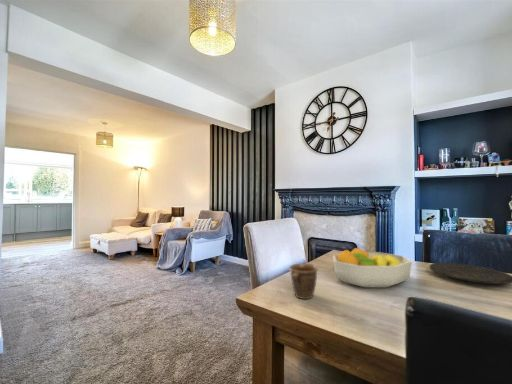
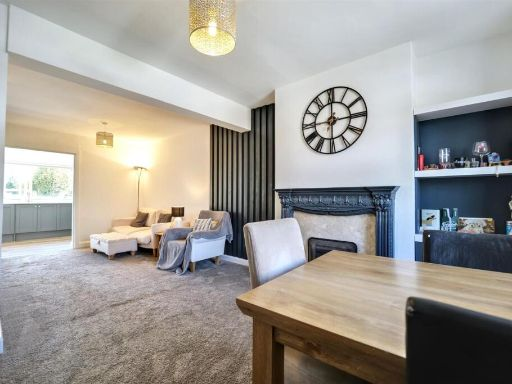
- fruit bowl [332,247,413,289]
- mug [288,262,319,300]
- plate [428,262,512,285]
